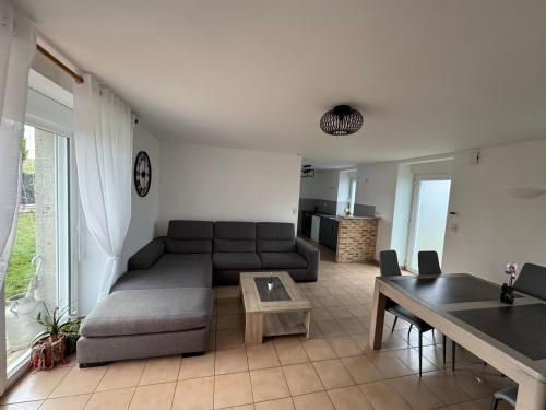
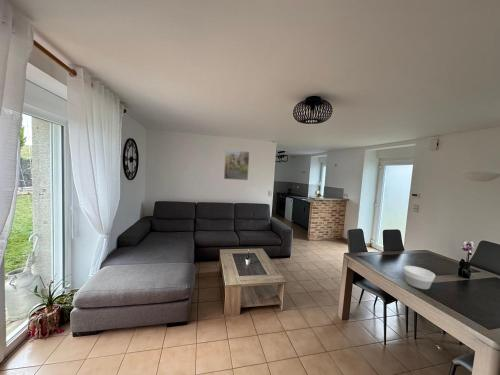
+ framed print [223,149,250,181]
+ bowl [403,265,436,290]
